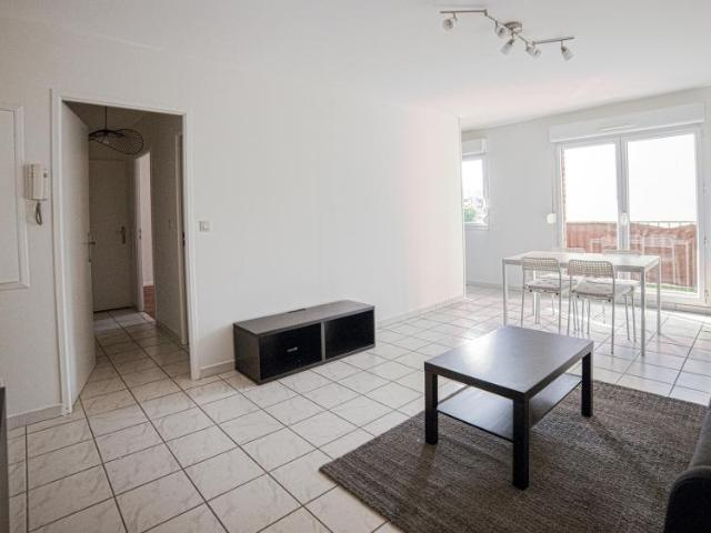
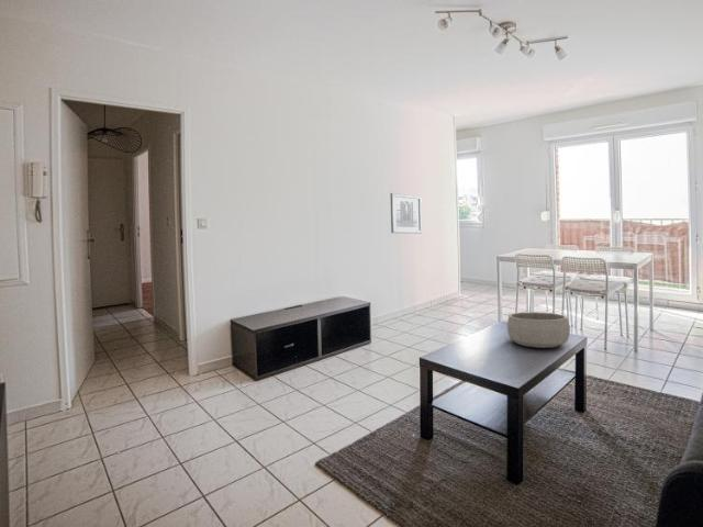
+ decorative bowl [506,311,571,349]
+ wall art [389,192,423,235]
